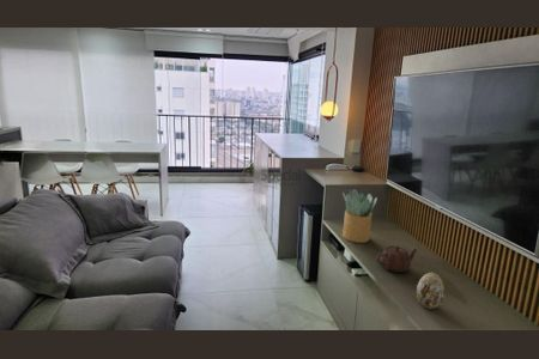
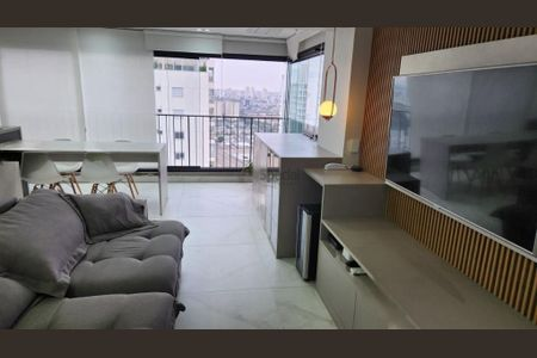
- decorative egg [416,272,446,310]
- potted plant [341,188,378,244]
- teapot [375,244,419,274]
